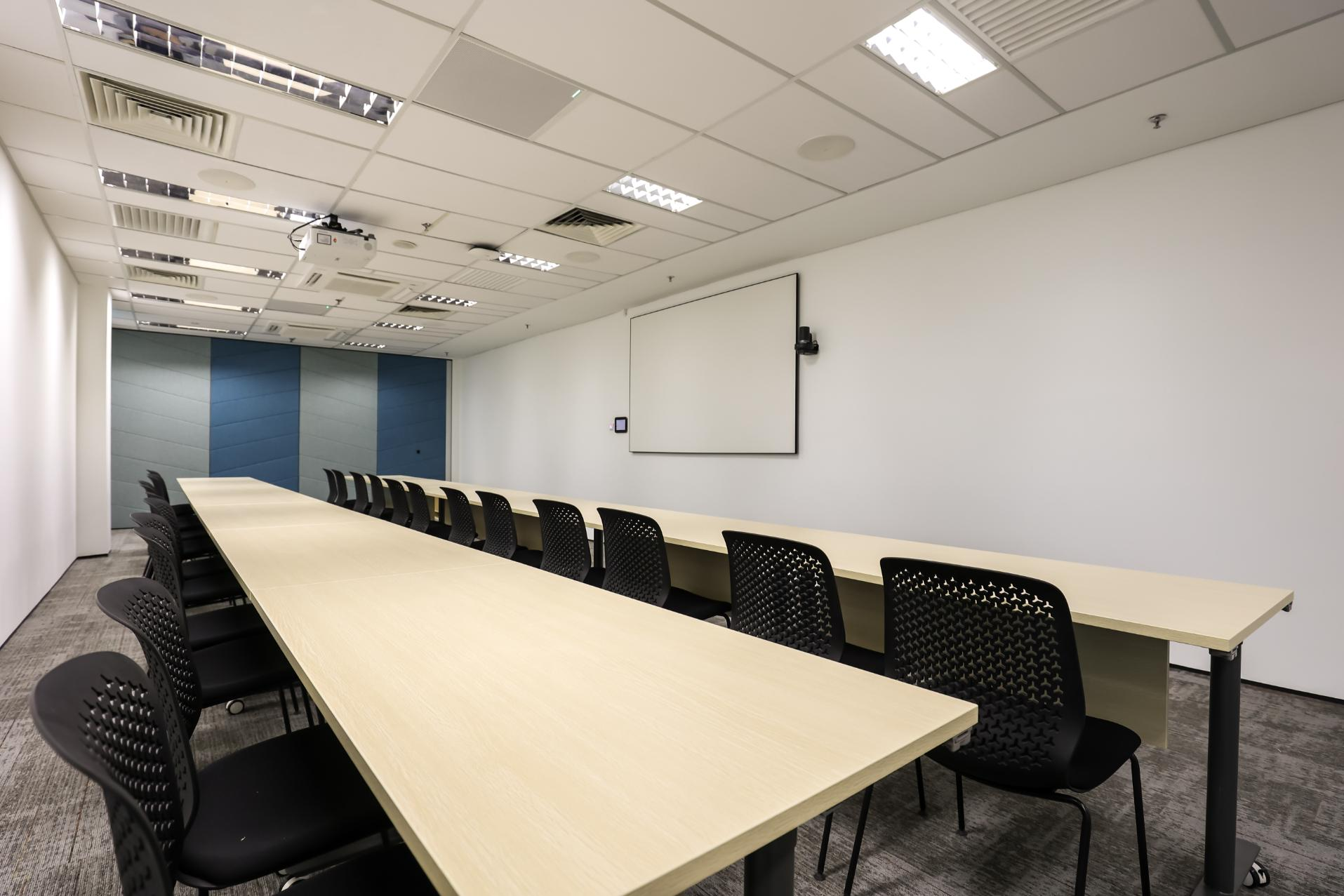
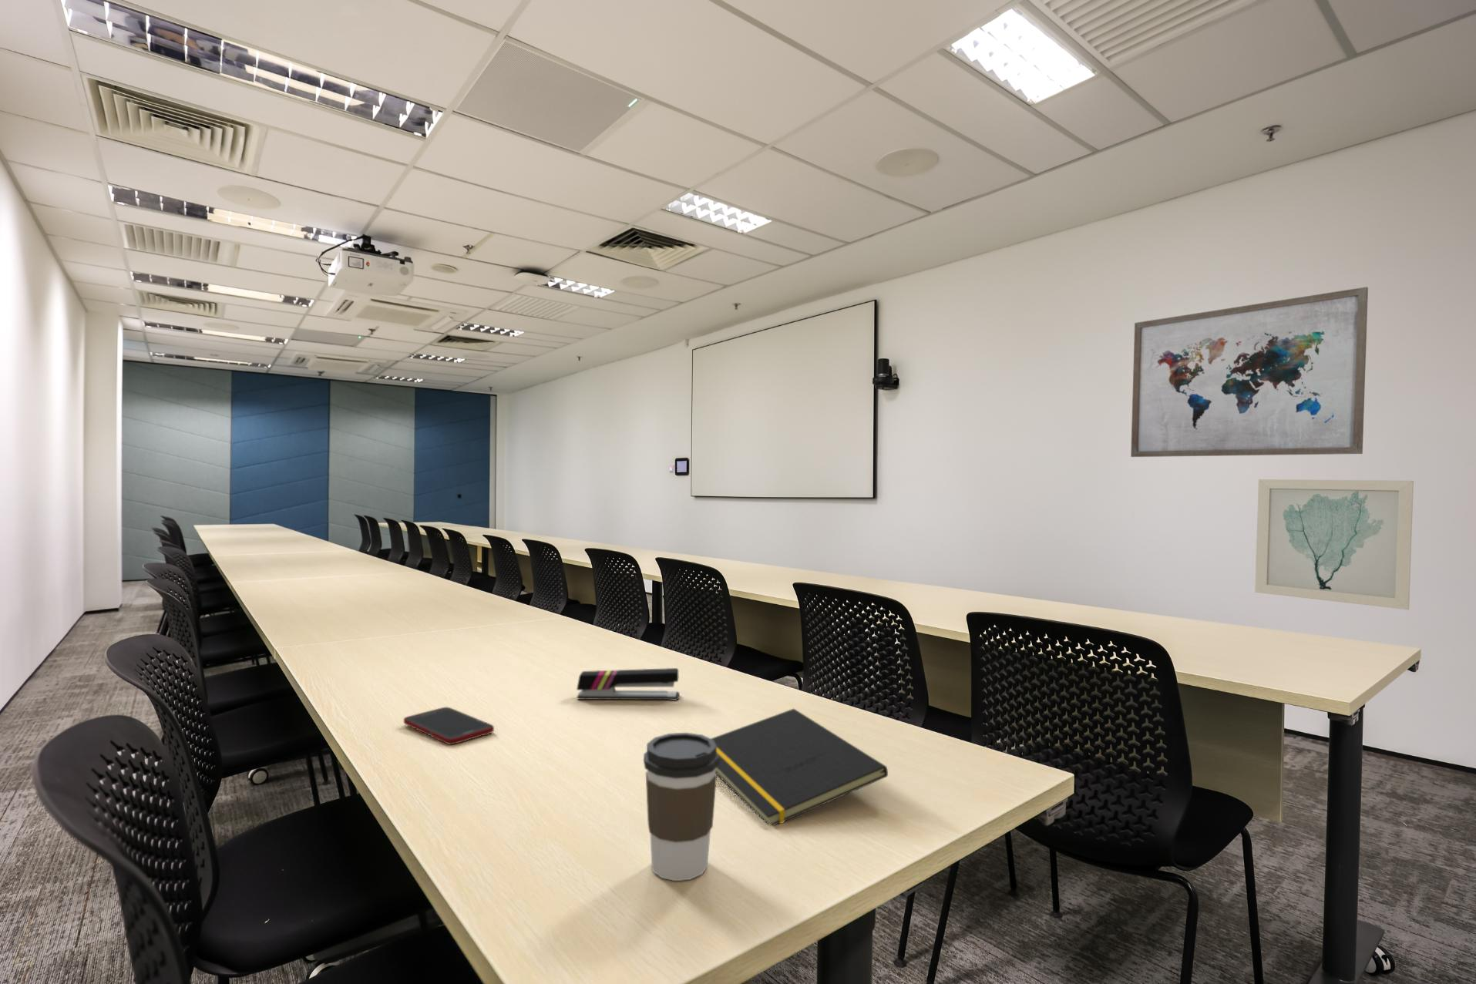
+ wall art [1254,479,1415,611]
+ notepad [711,708,888,826]
+ cell phone [403,706,495,745]
+ wall art [1130,286,1368,458]
+ coffee cup [642,733,719,882]
+ stapler [575,668,680,701]
